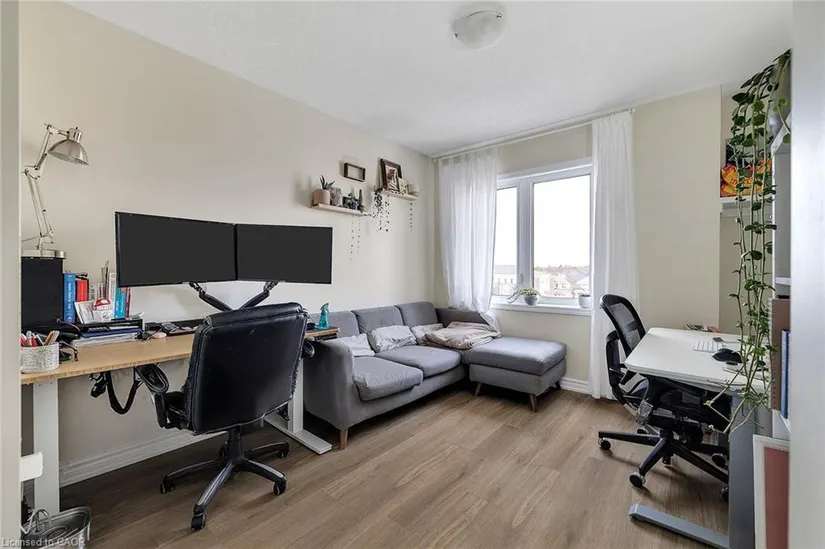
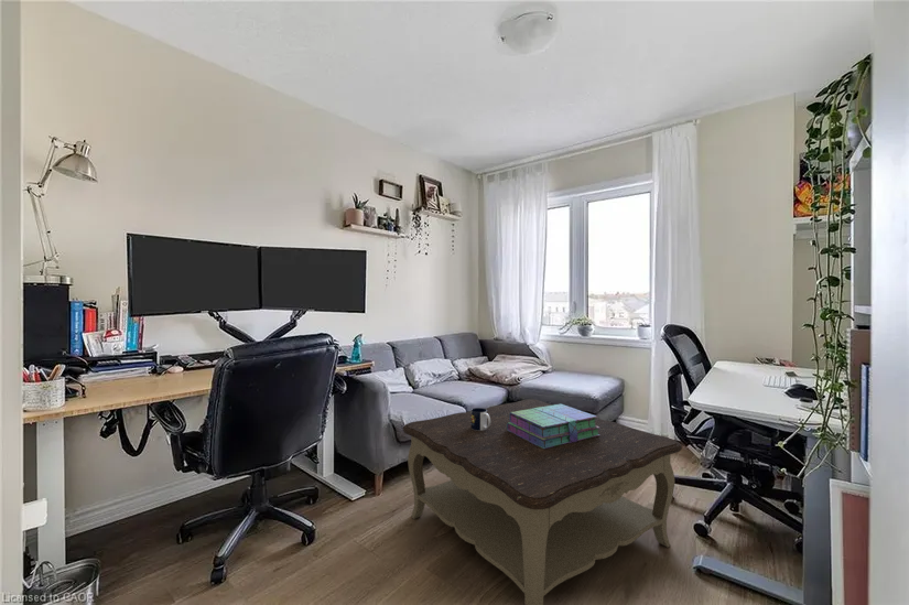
+ stack of books [507,403,599,449]
+ mug [470,407,490,431]
+ coffee table [402,398,683,605]
